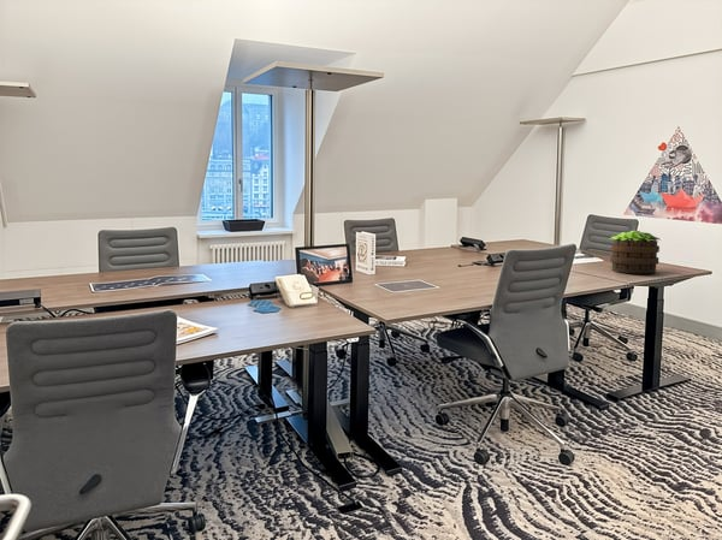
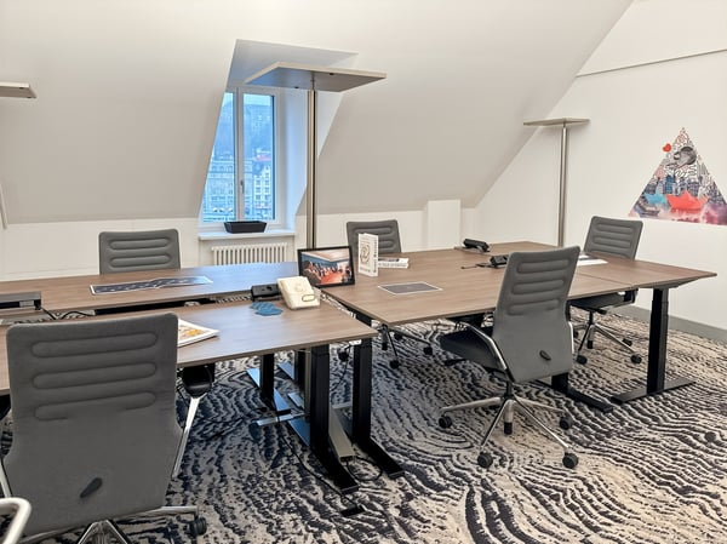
- potted plant [609,230,661,274]
